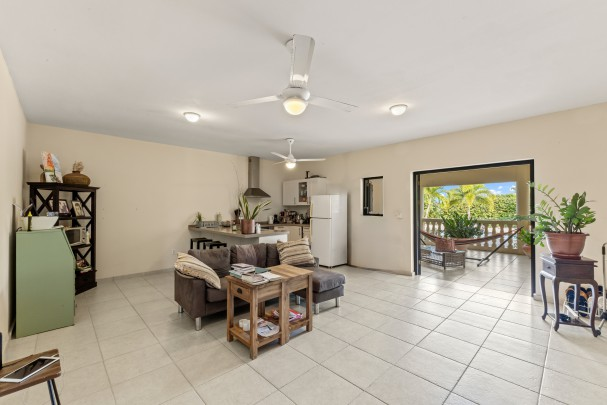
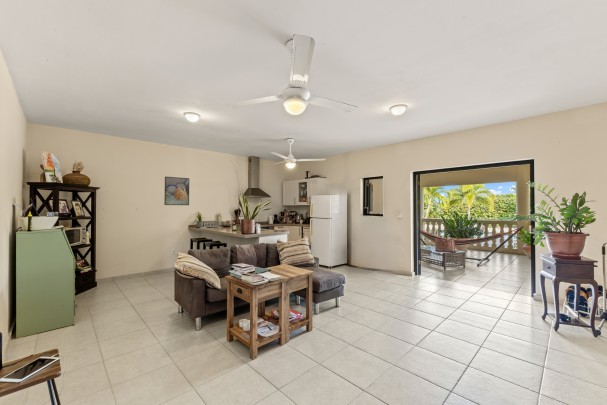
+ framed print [163,176,190,206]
